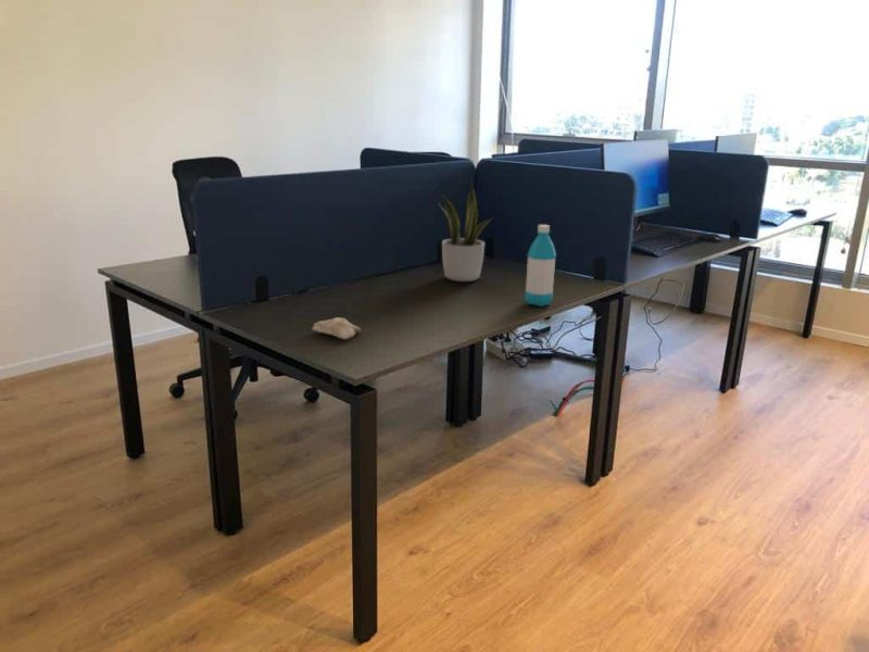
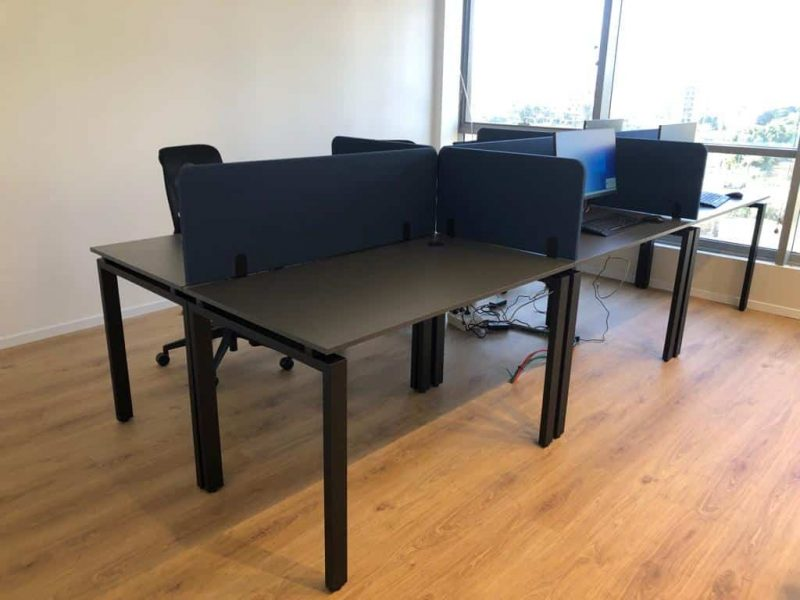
- potted plant [439,178,494,283]
- computer mouse [312,316,362,340]
- water bottle [524,224,557,308]
